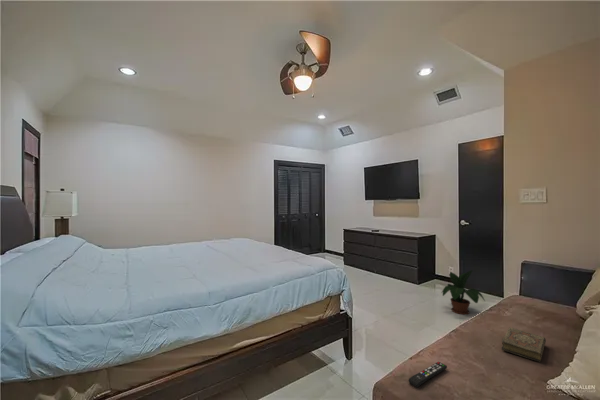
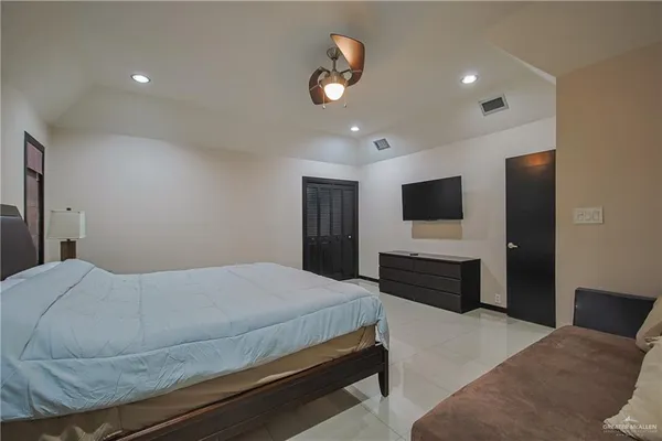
- book [501,326,547,363]
- remote control [407,361,448,388]
- potted plant [441,269,486,315]
